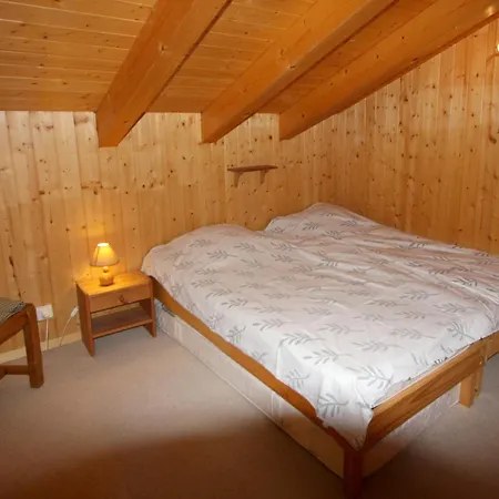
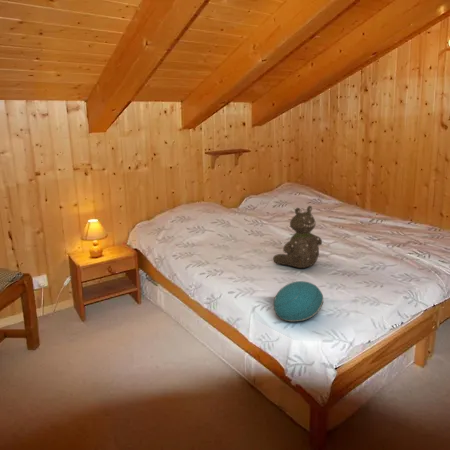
+ cushion [273,280,324,322]
+ teddy bear [272,205,323,269]
